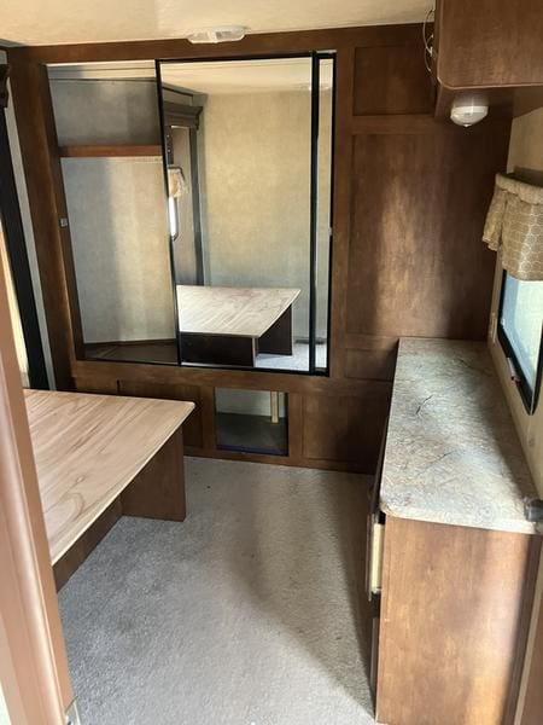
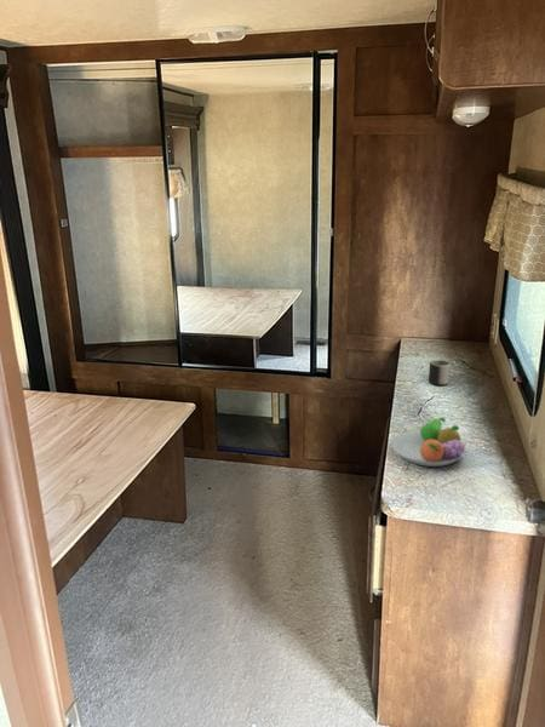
+ fruit bowl [390,416,467,468]
+ mug [428,359,451,387]
